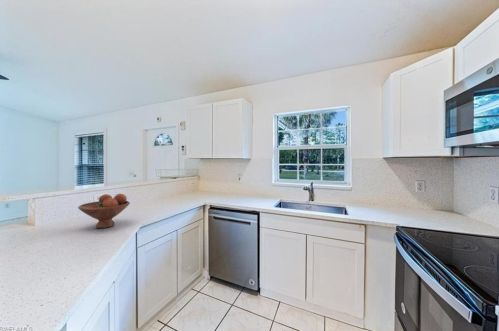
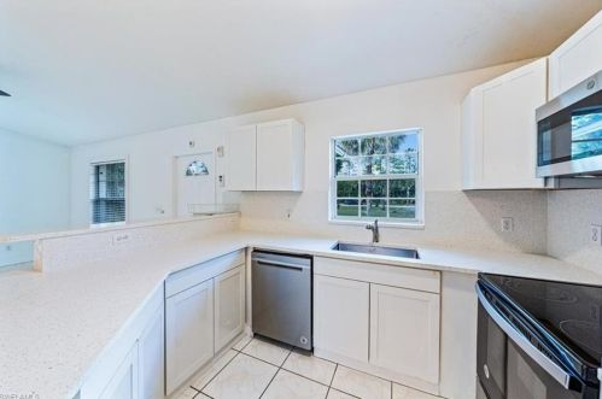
- fruit bowl [77,193,131,229]
